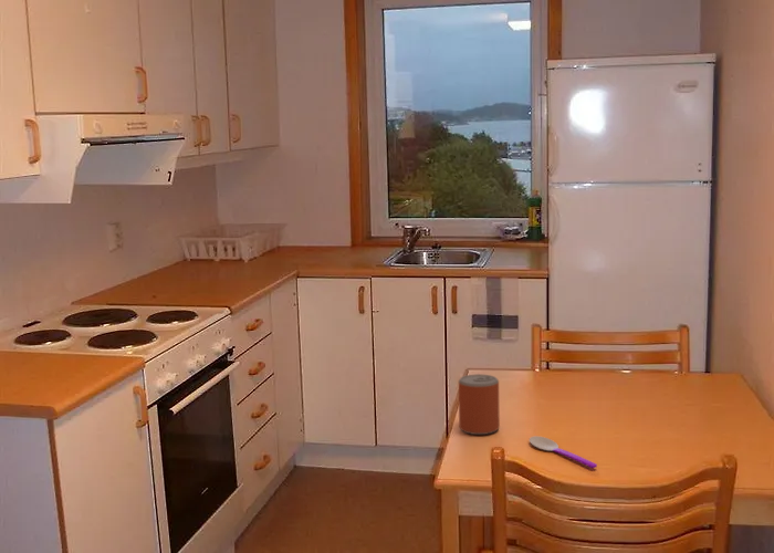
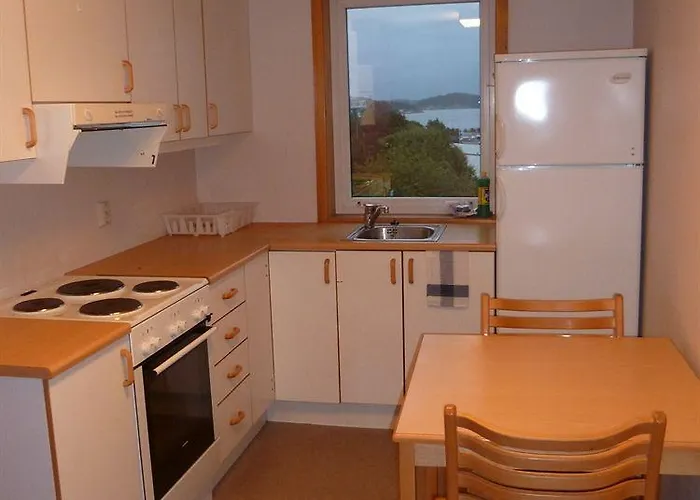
- beverage can [458,373,501,436]
- spoon [529,435,598,469]
